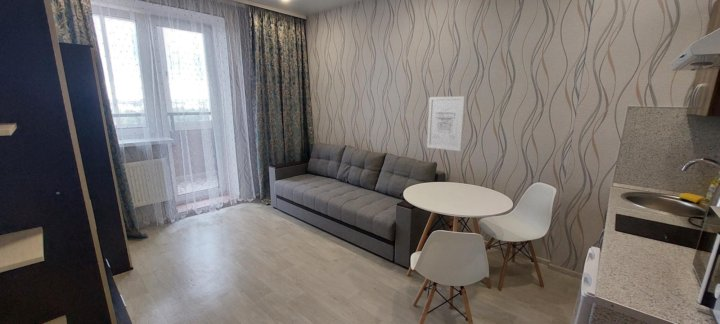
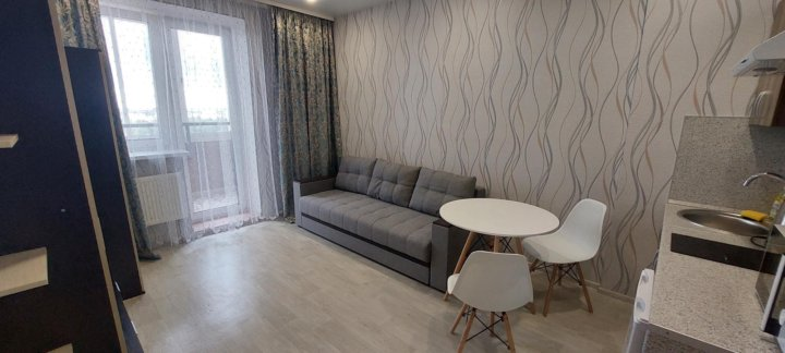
- wall art [426,95,466,152]
